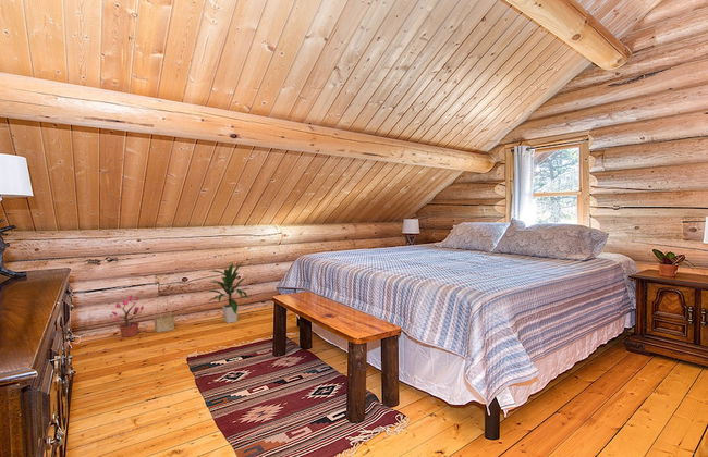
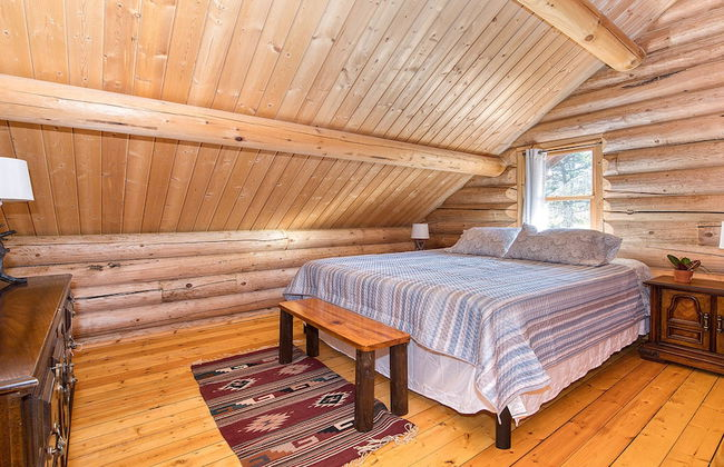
- basket [152,296,175,333]
- indoor plant [205,261,252,324]
- potted plant [109,294,148,341]
